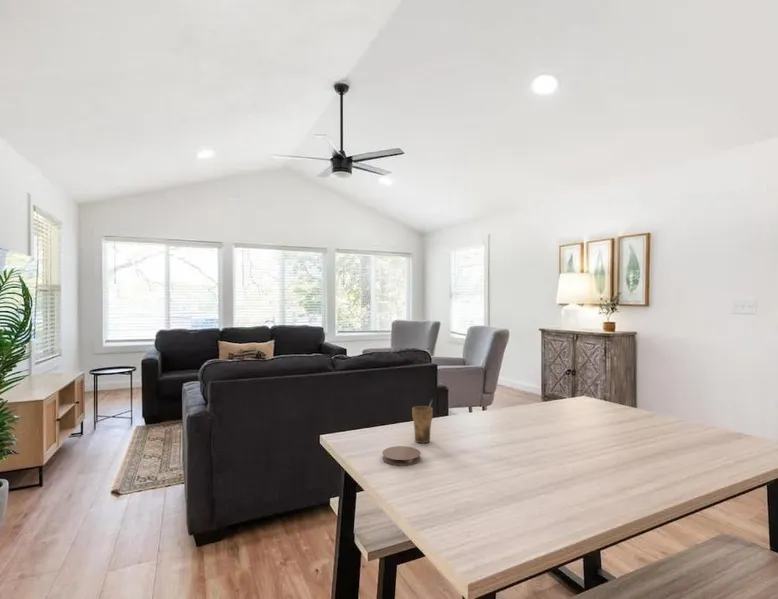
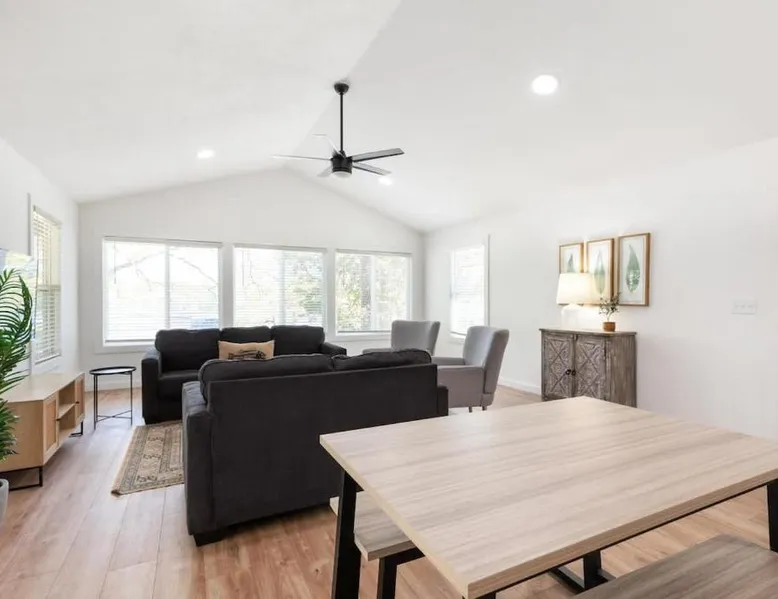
- coaster [381,445,422,466]
- cup [411,399,434,444]
